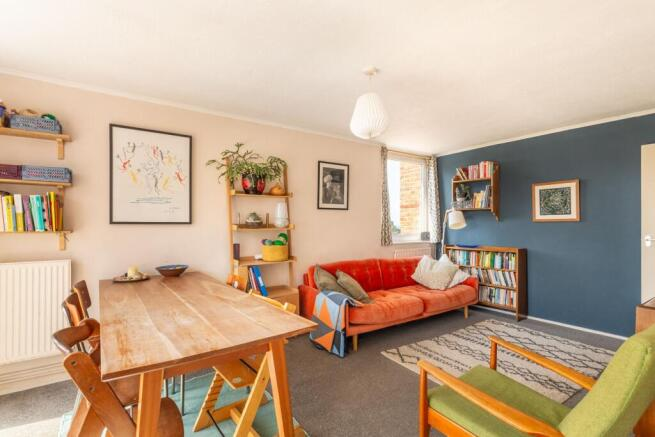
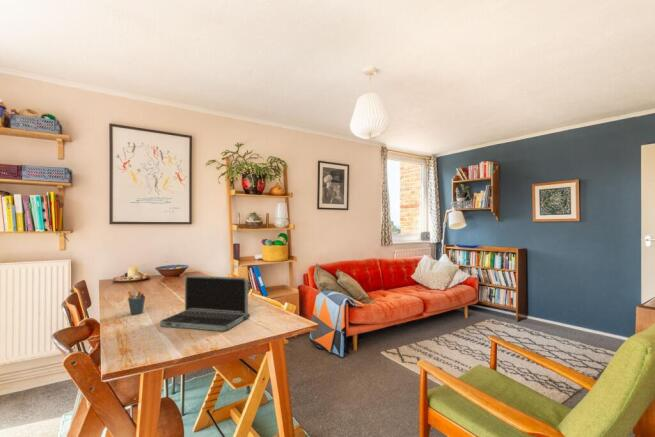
+ laptop [159,275,251,332]
+ pen holder [127,290,146,315]
